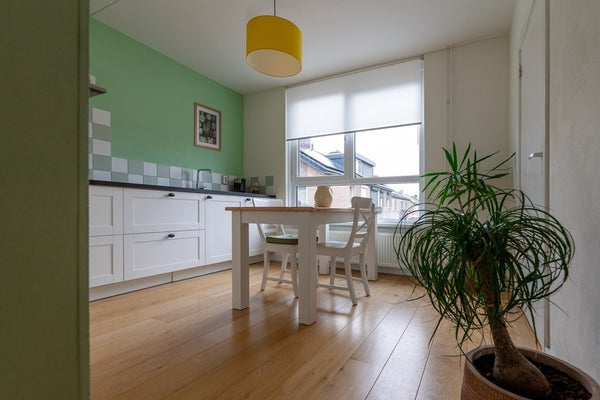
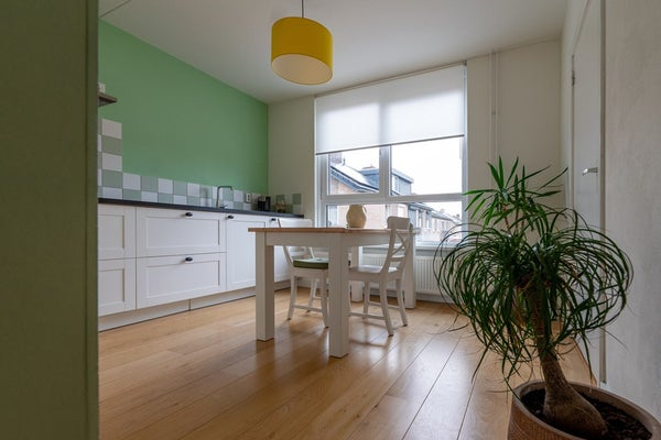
- wall art [193,101,222,153]
